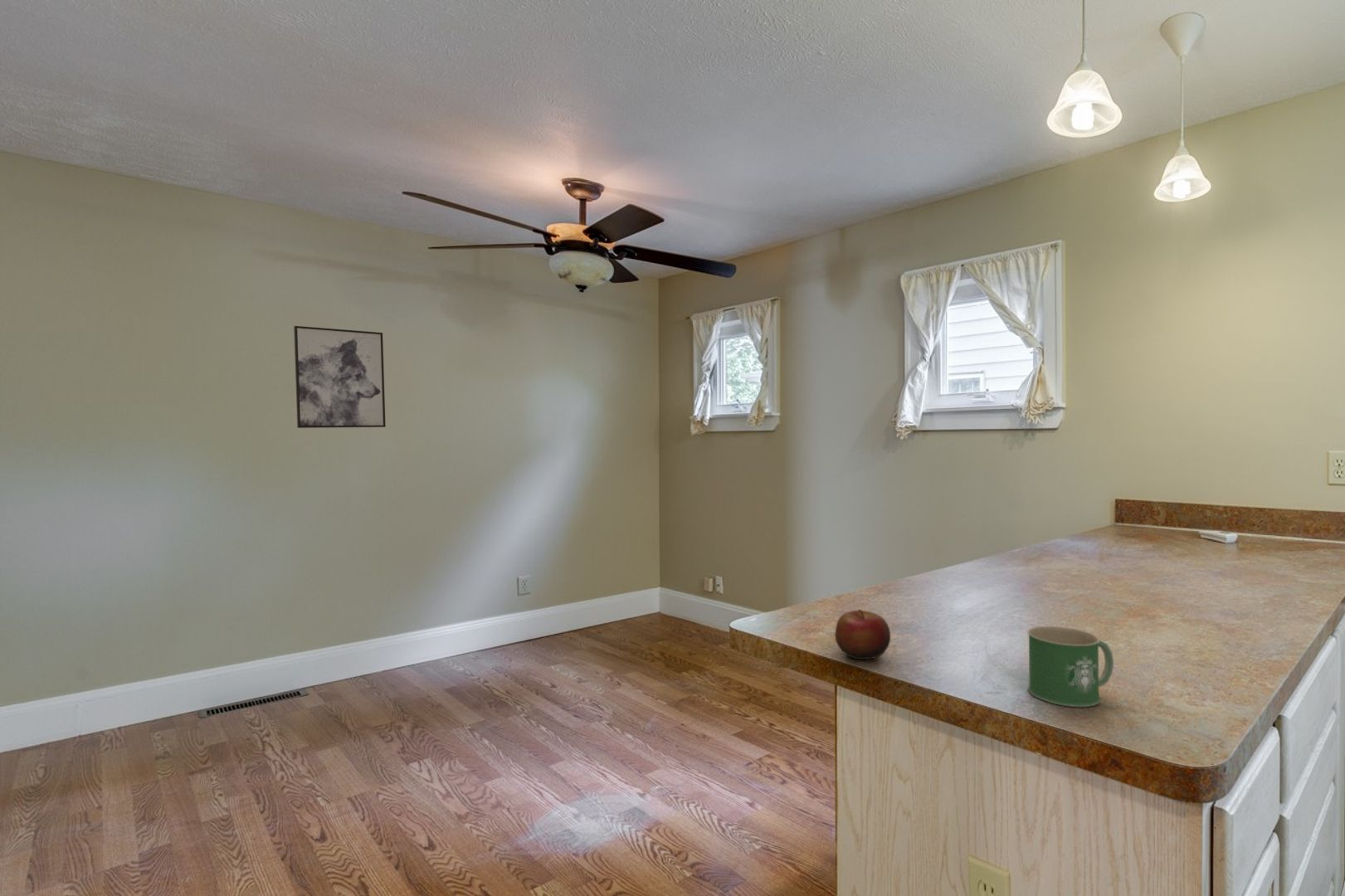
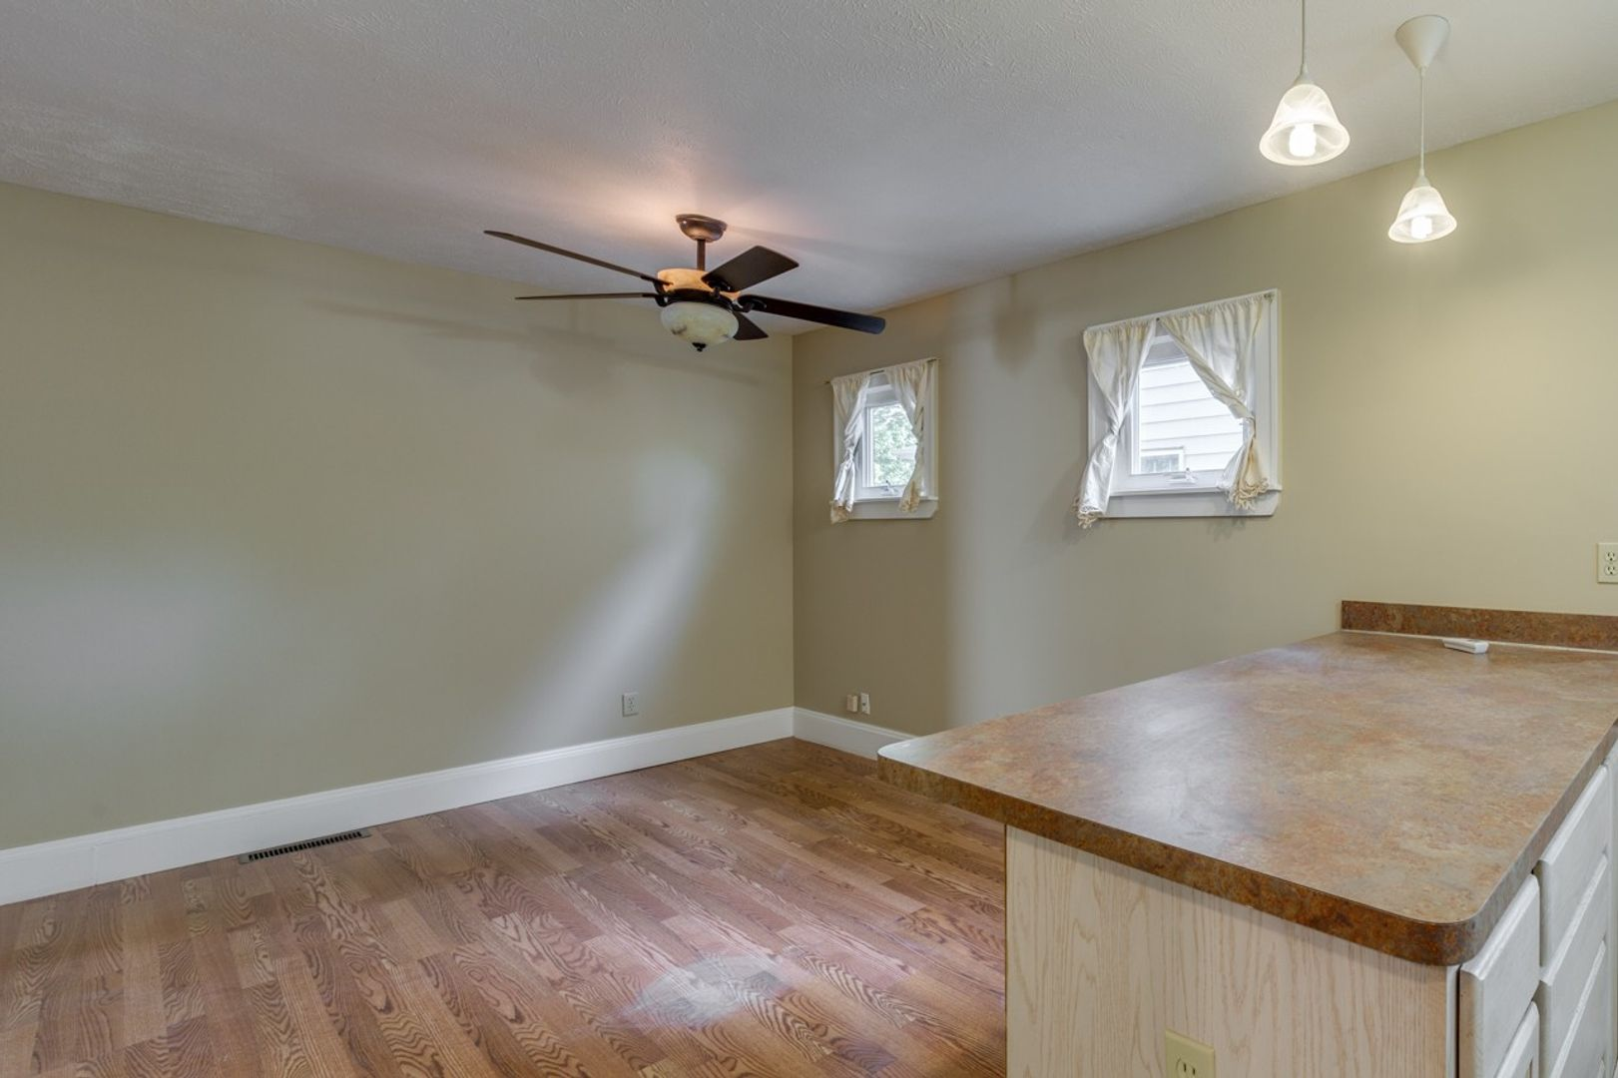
- wall art [293,325,387,429]
- mug [1026,626,1114,708]
- apple [834,609,891,660]
